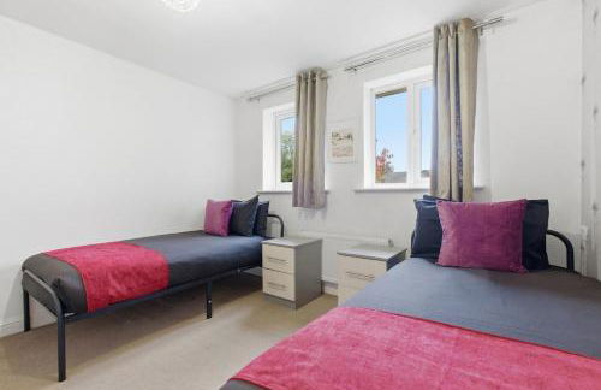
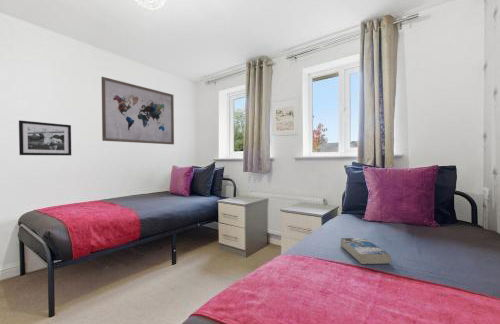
+ wall art [101,76,175,145]
+ book [340,237,392,265]
+ picture frame [18,119,72,156]
